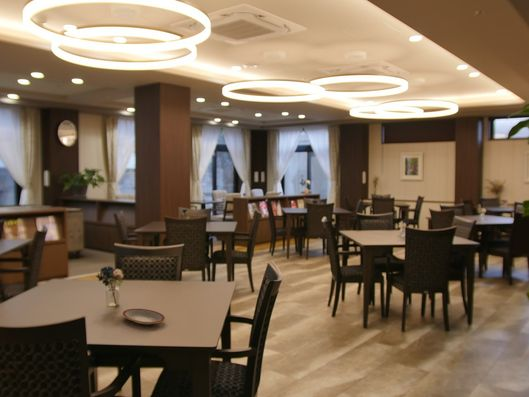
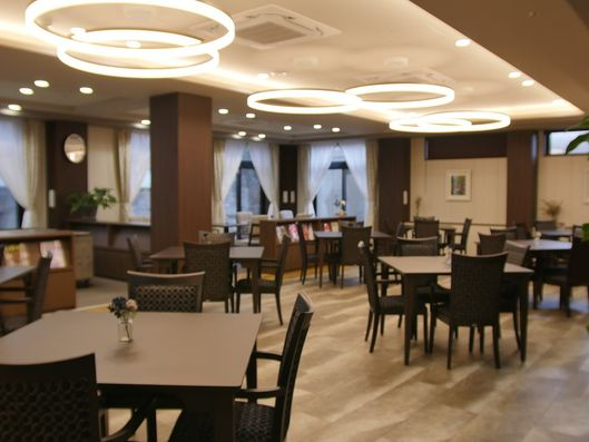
- plate [122,308,166,326]
